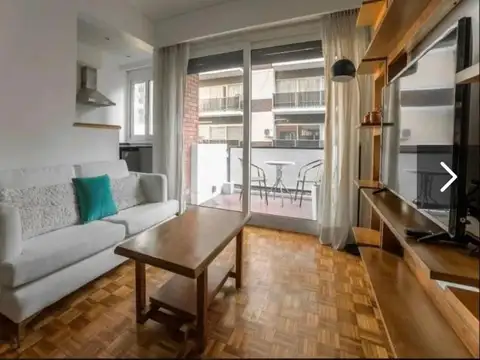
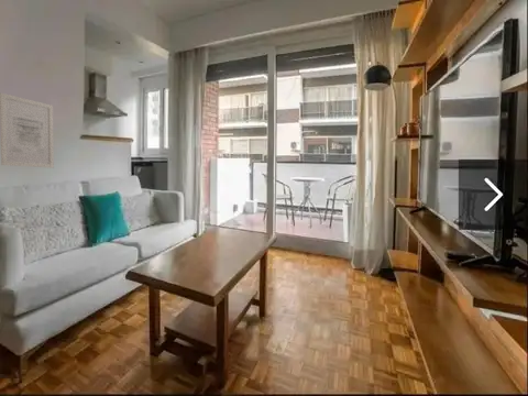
+ wall art [0,91,55,169]
